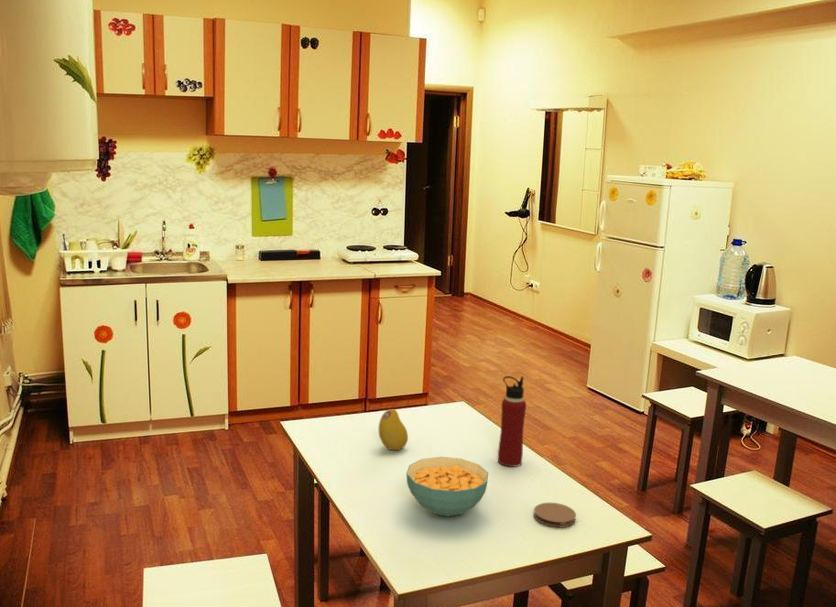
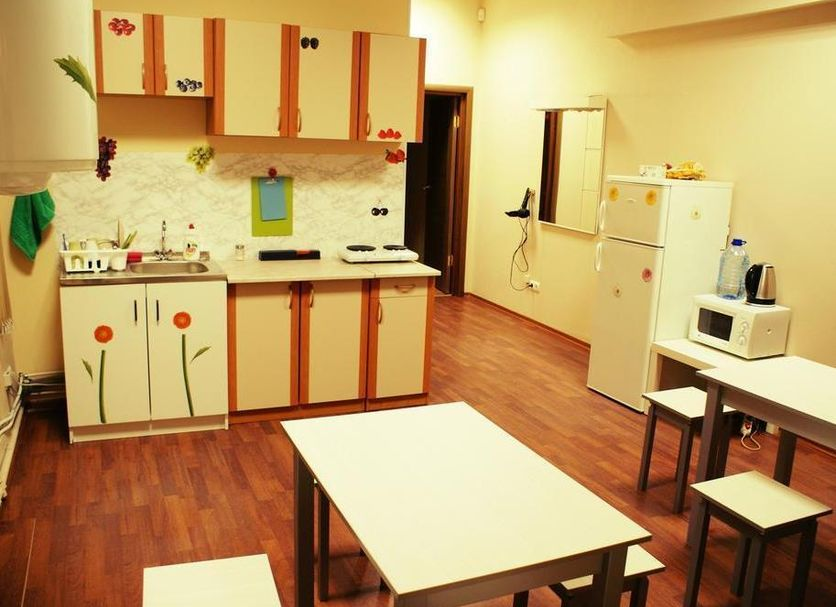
- cereal bowl [405,456,489,517]
- water bottle [497,375,527,467]
- coaster [533,502,577,528]
- fruit [378,408,409,452]
